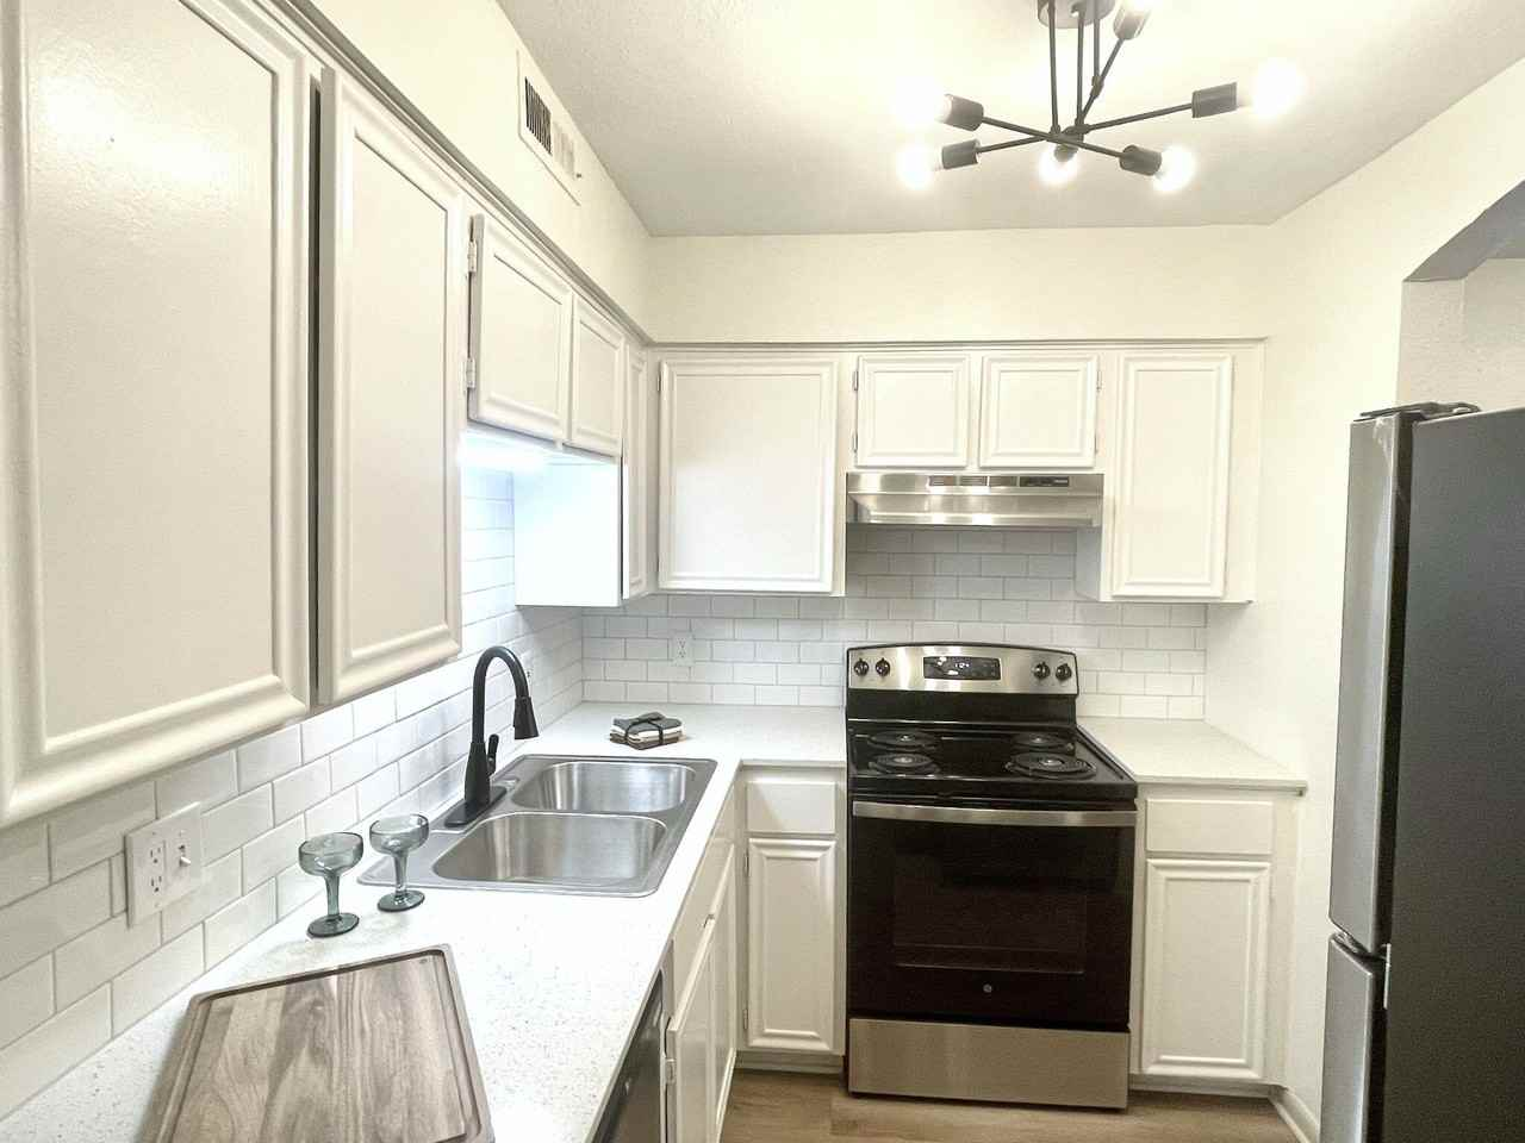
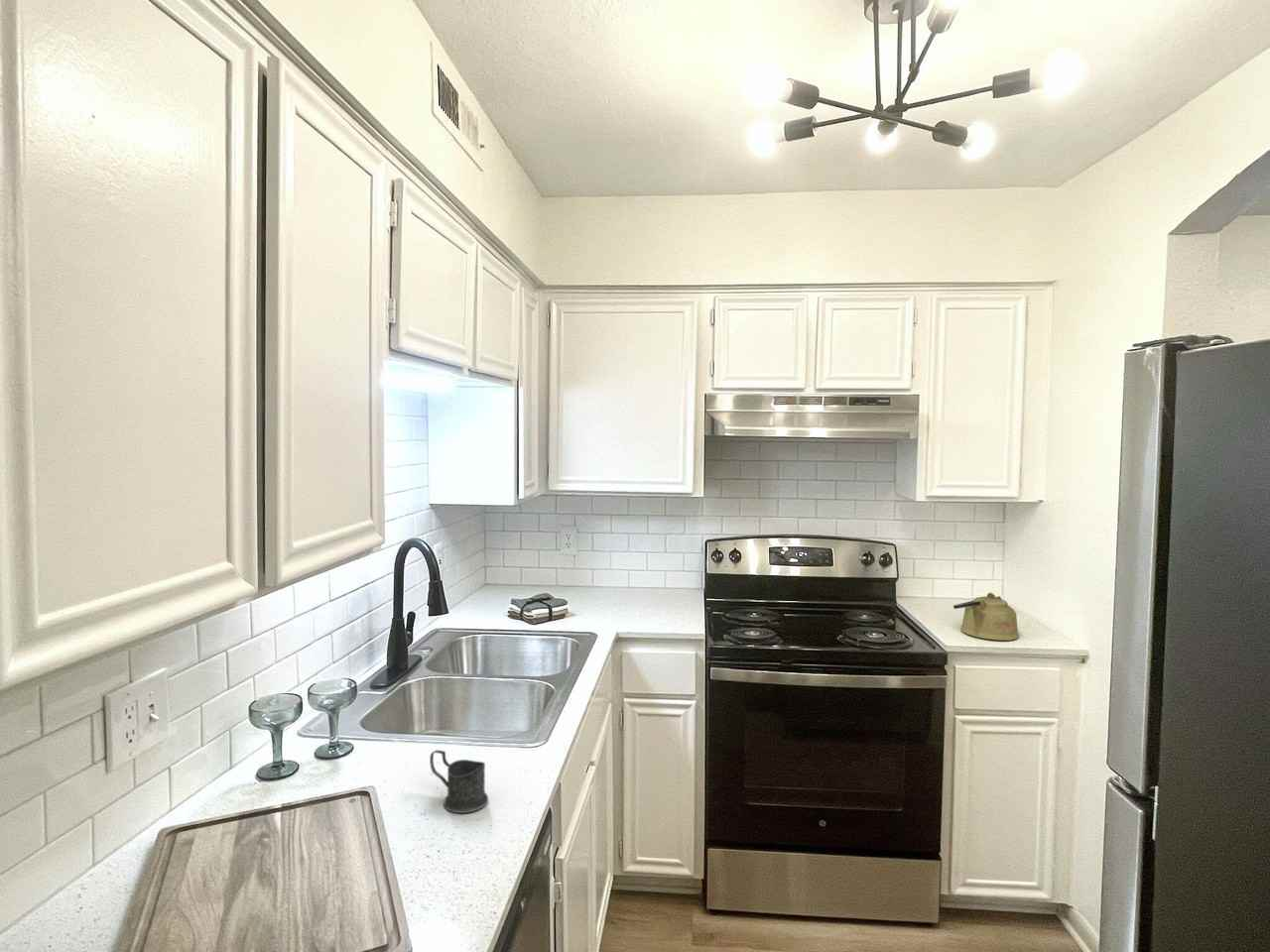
+ kettle [953,592,1020,642]
+ mug [429,750,489,814]
